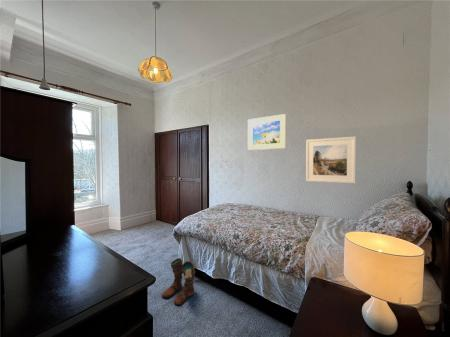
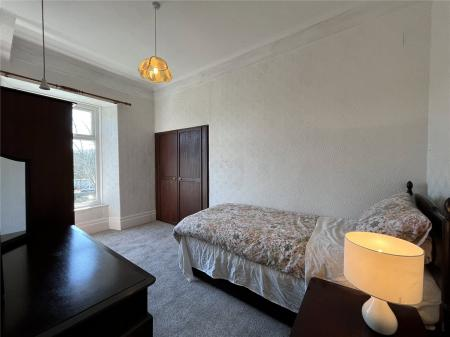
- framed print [305,136,357,184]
- boots [161,257,196,306]
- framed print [247,113,287,151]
